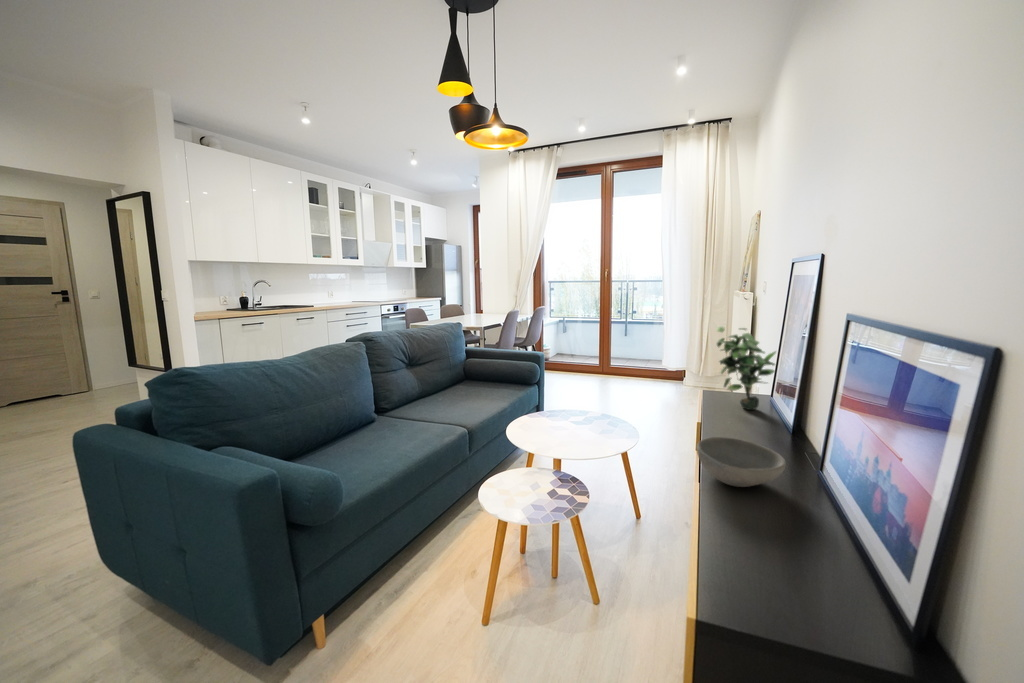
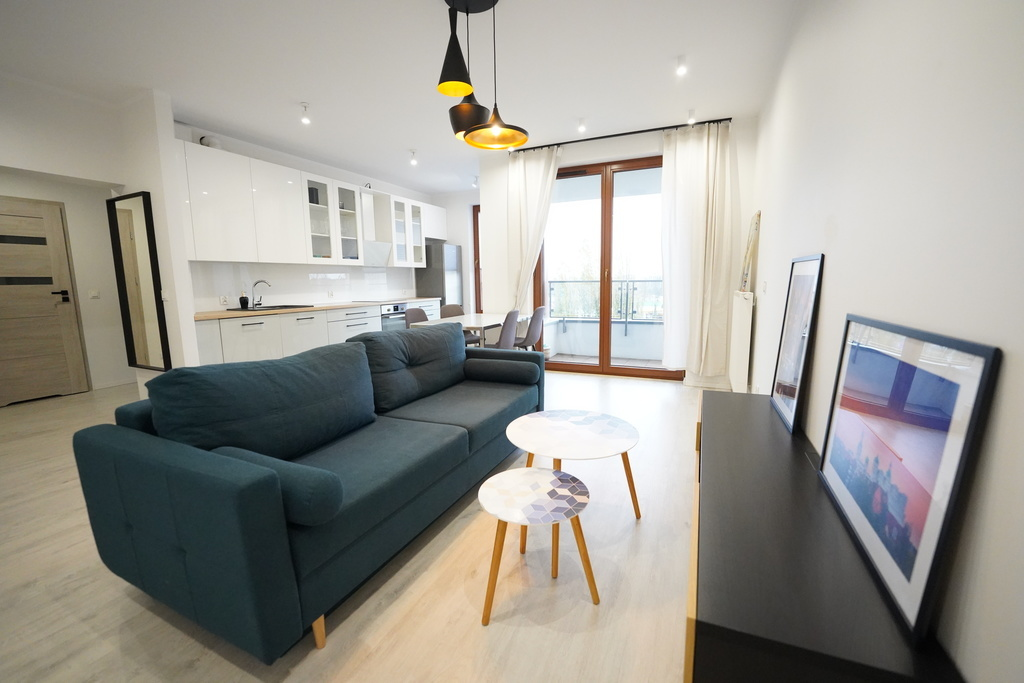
- bowl [696,436,787,488]
- potted plant [715,325,778,411]
